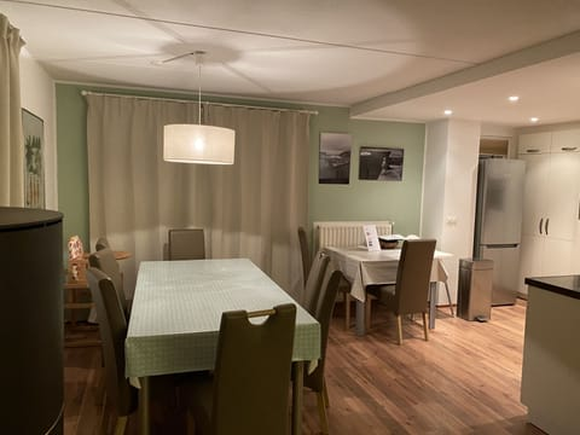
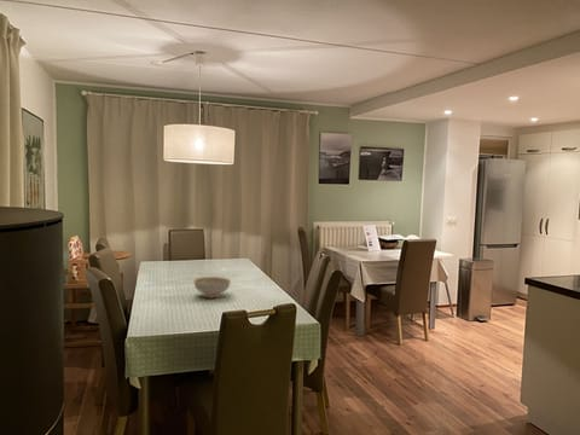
+ decorative bowl [192,276,232,300]
